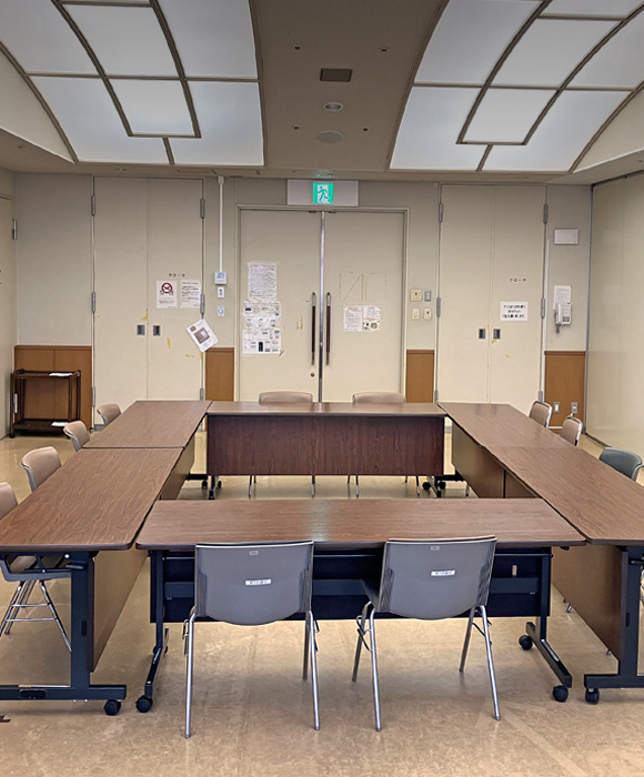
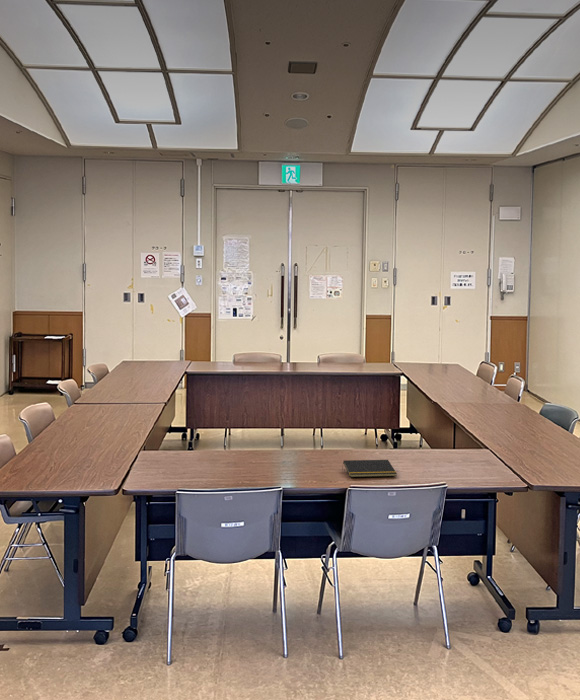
+ notepad [341,459,398,478]
